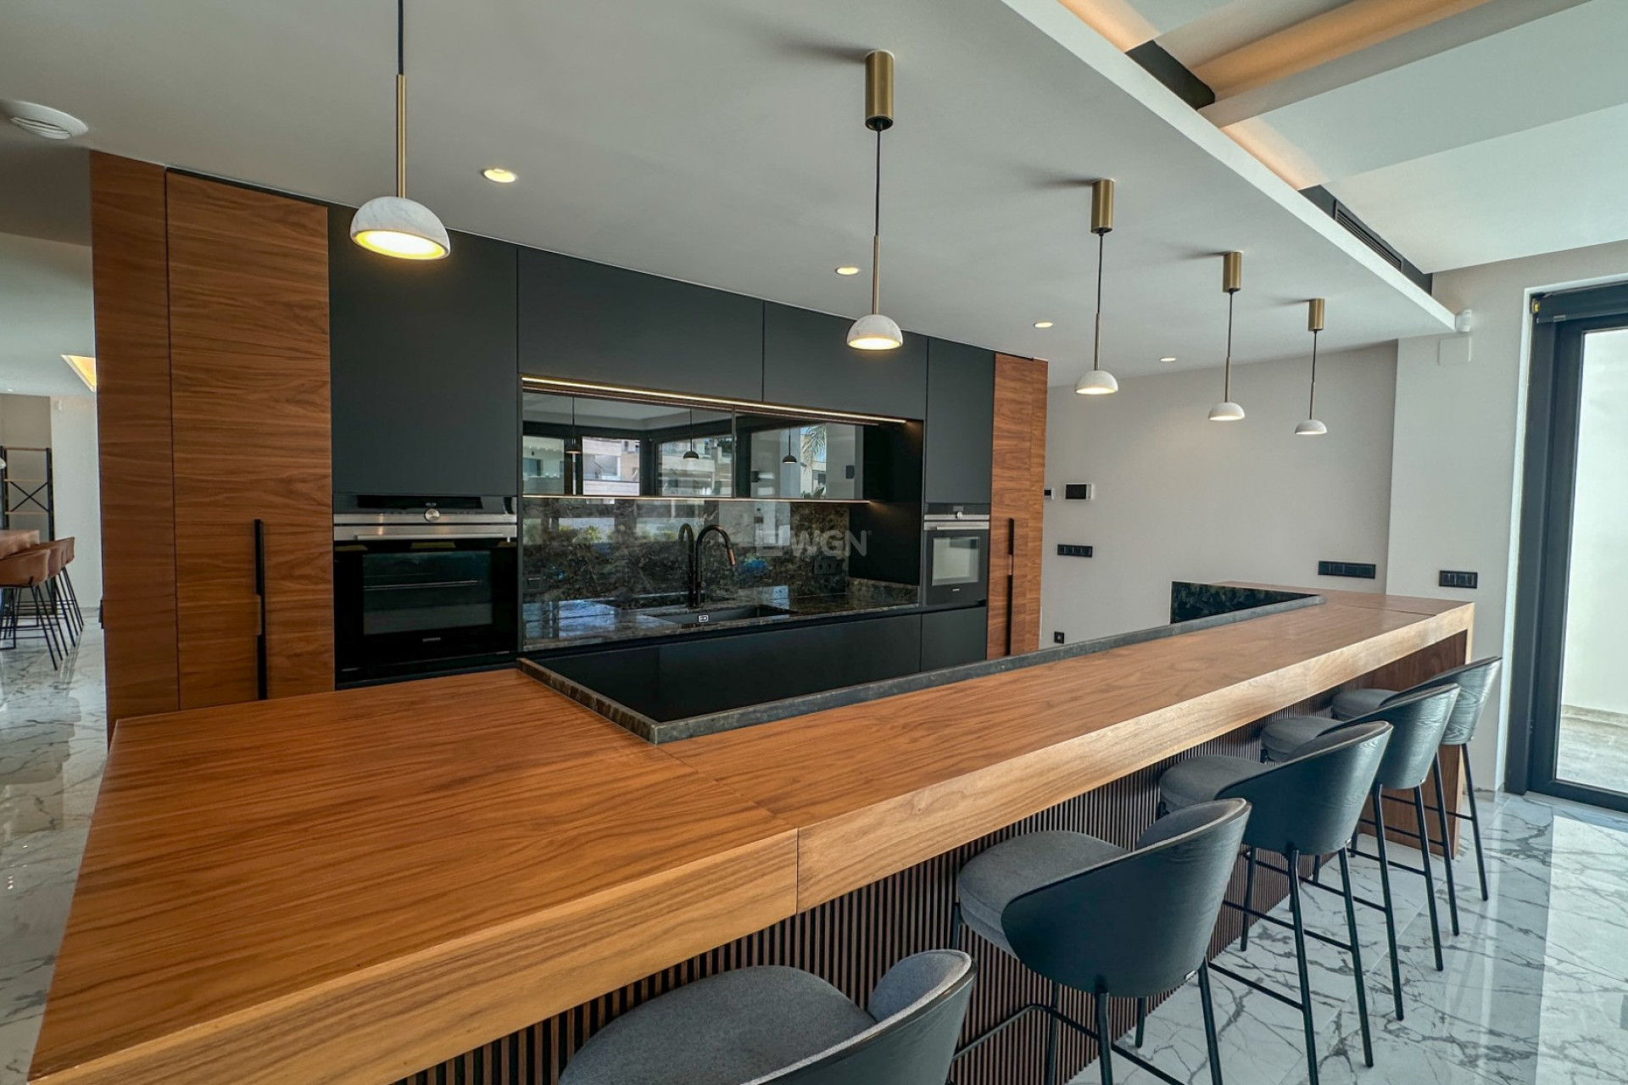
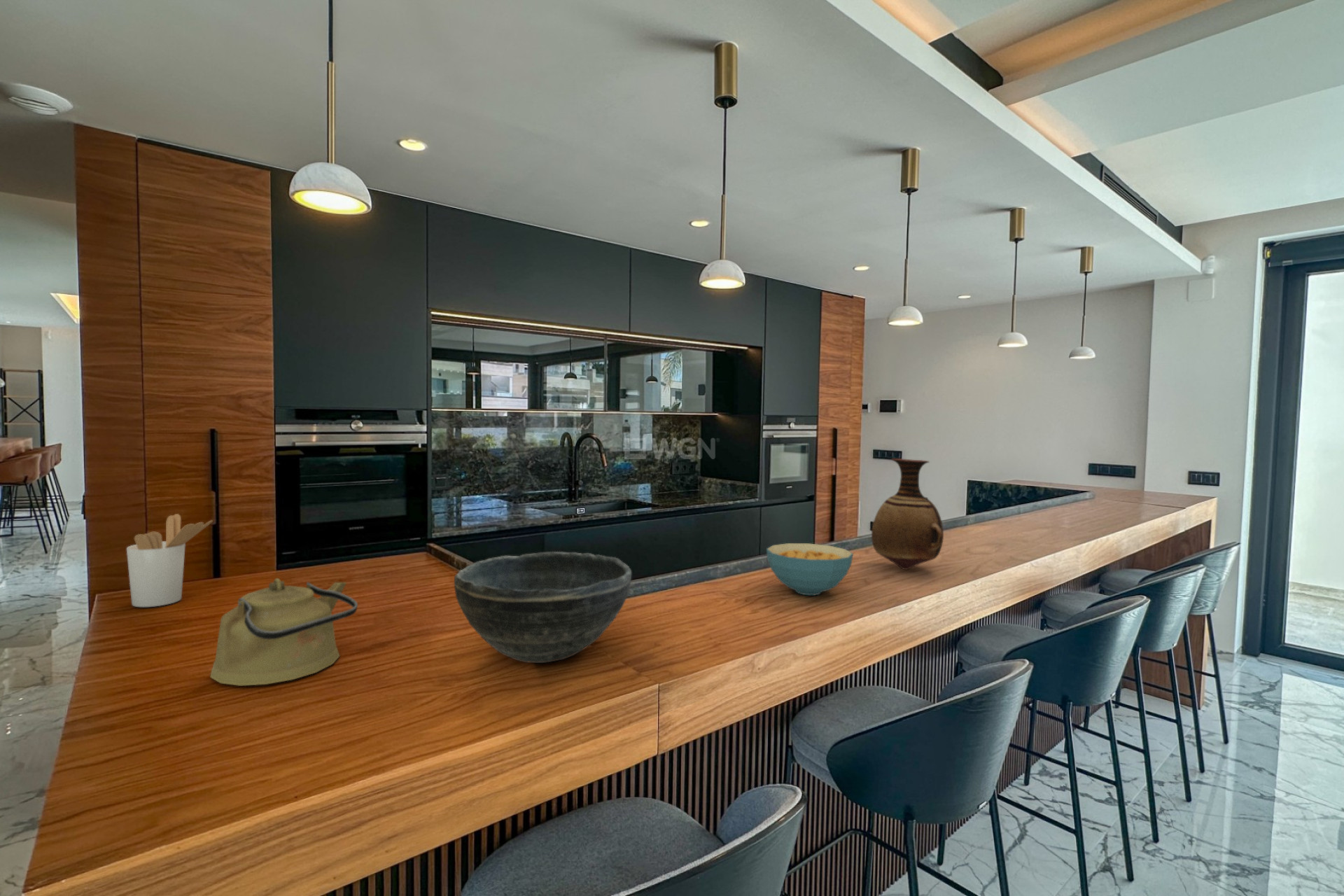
+ utensil holder [126,513,214,608]
+ cereal bowl [766,542,854,596]
+ bowl [454,551,632,664]
+ kettle [209,577,358,687]
+ vase [871,458,944,570]
